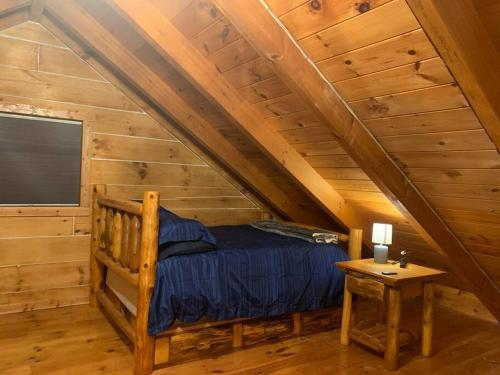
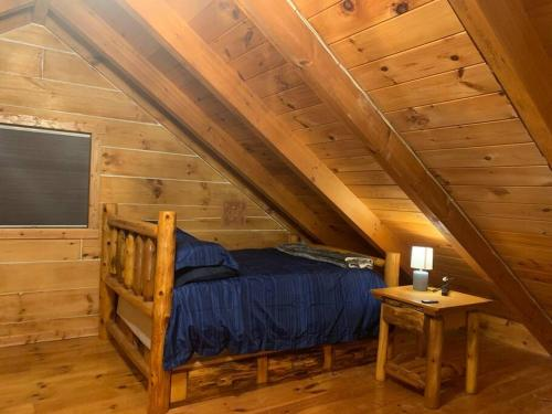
+ wall ornament [220,199,248,229]
